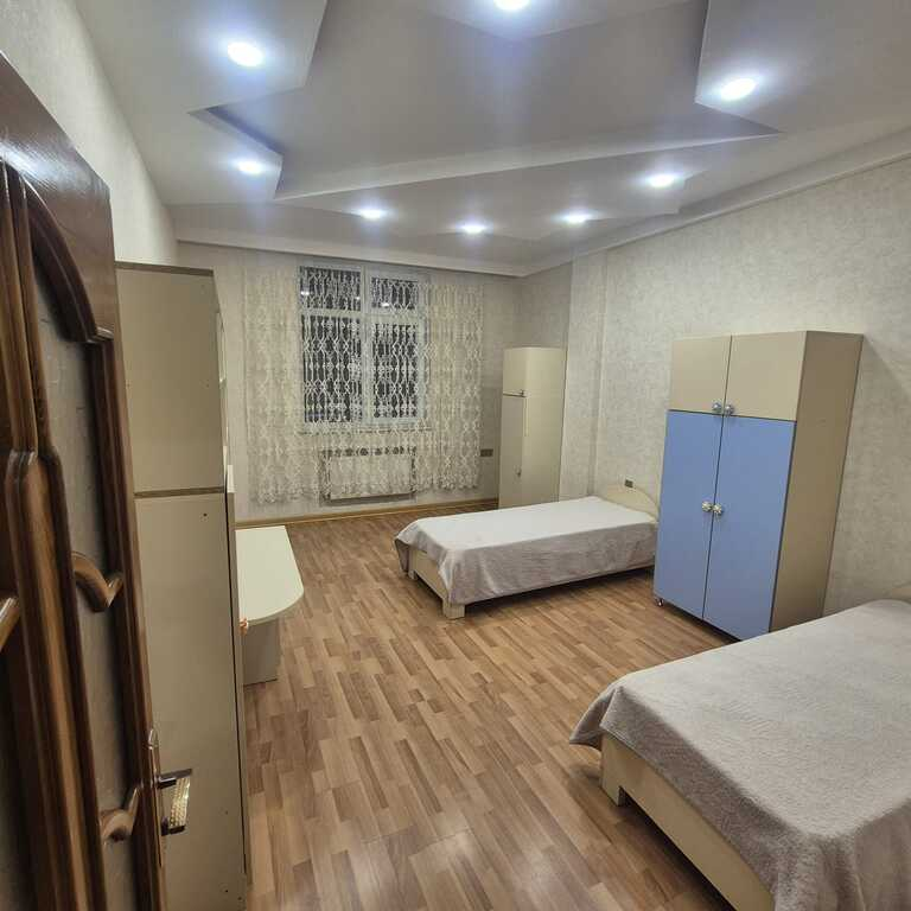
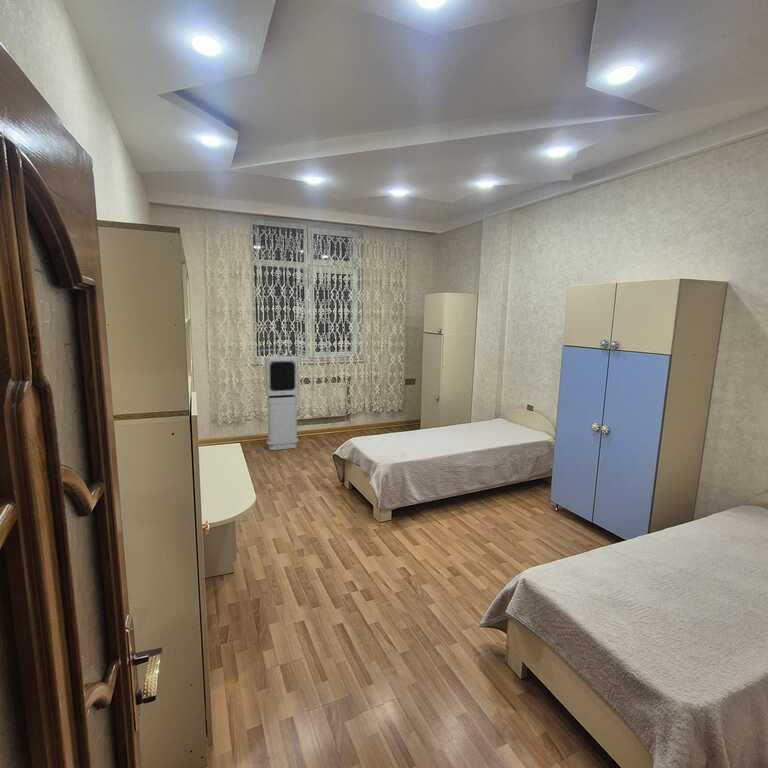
+ air purifier [264,354,300,451]
